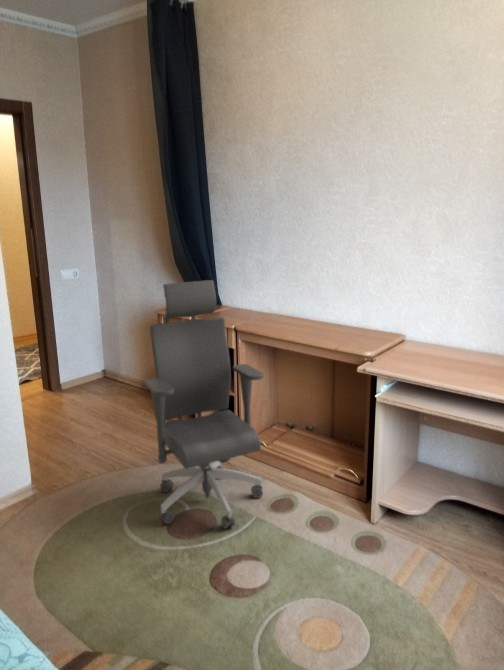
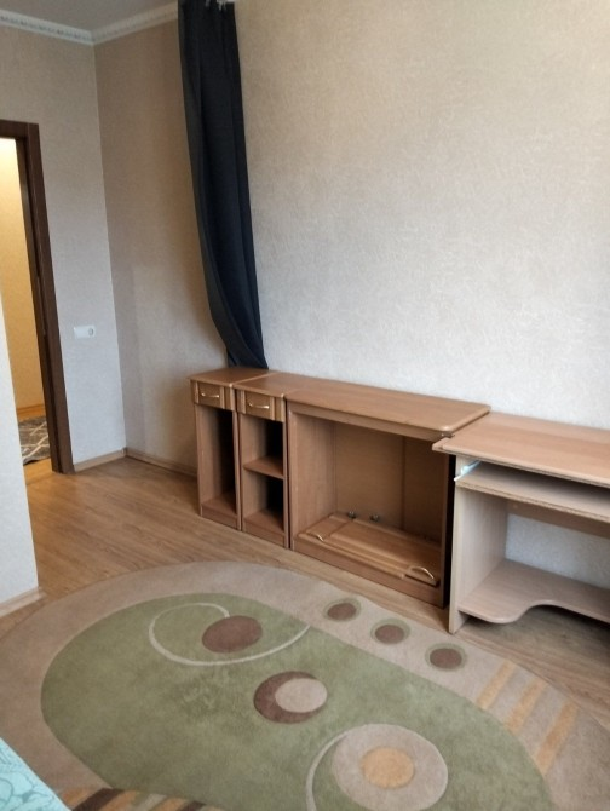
- office chair [144,279,265,530]
